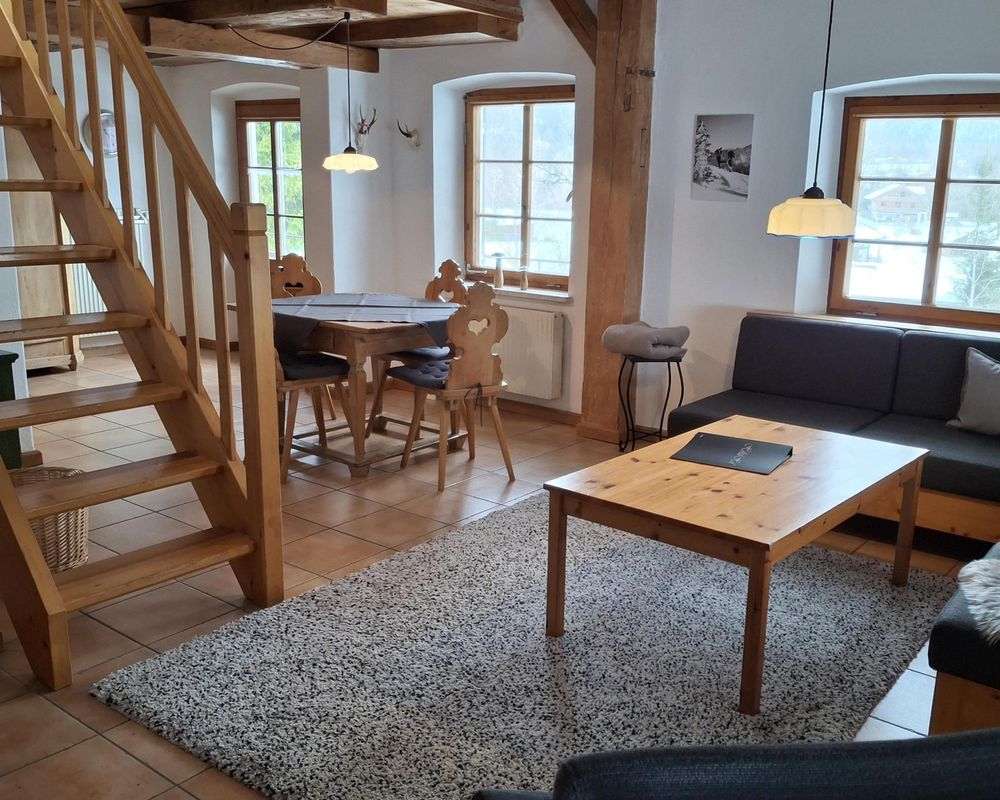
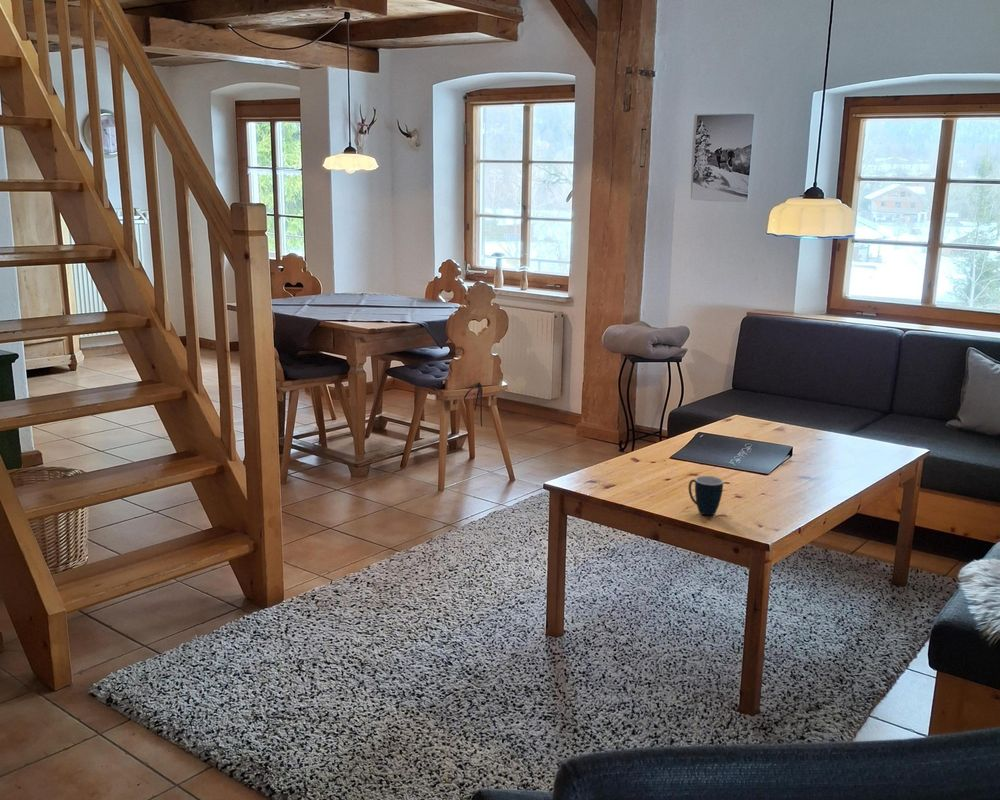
+ mug [688,475,724,516]
